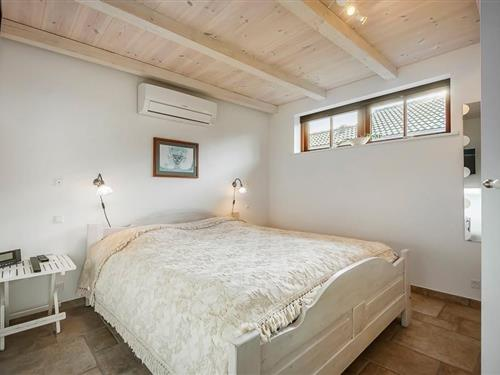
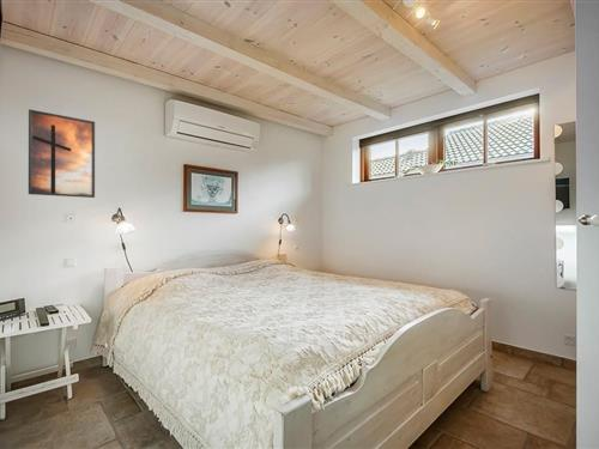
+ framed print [28,108,96,199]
